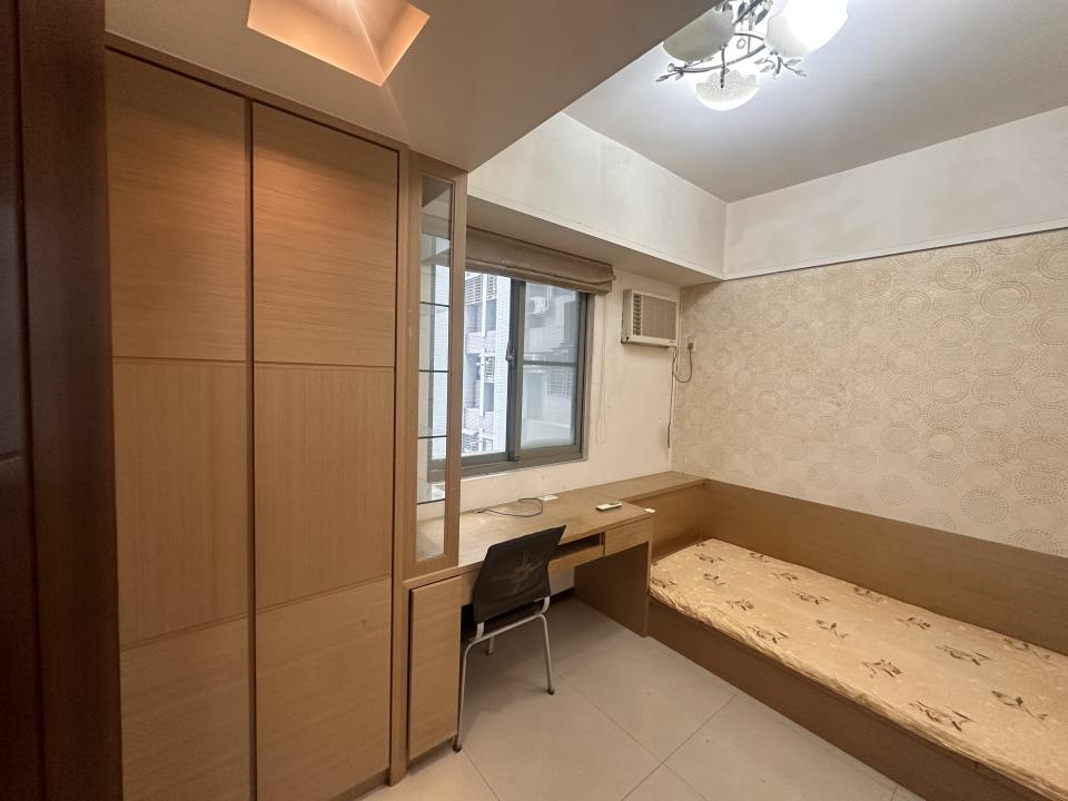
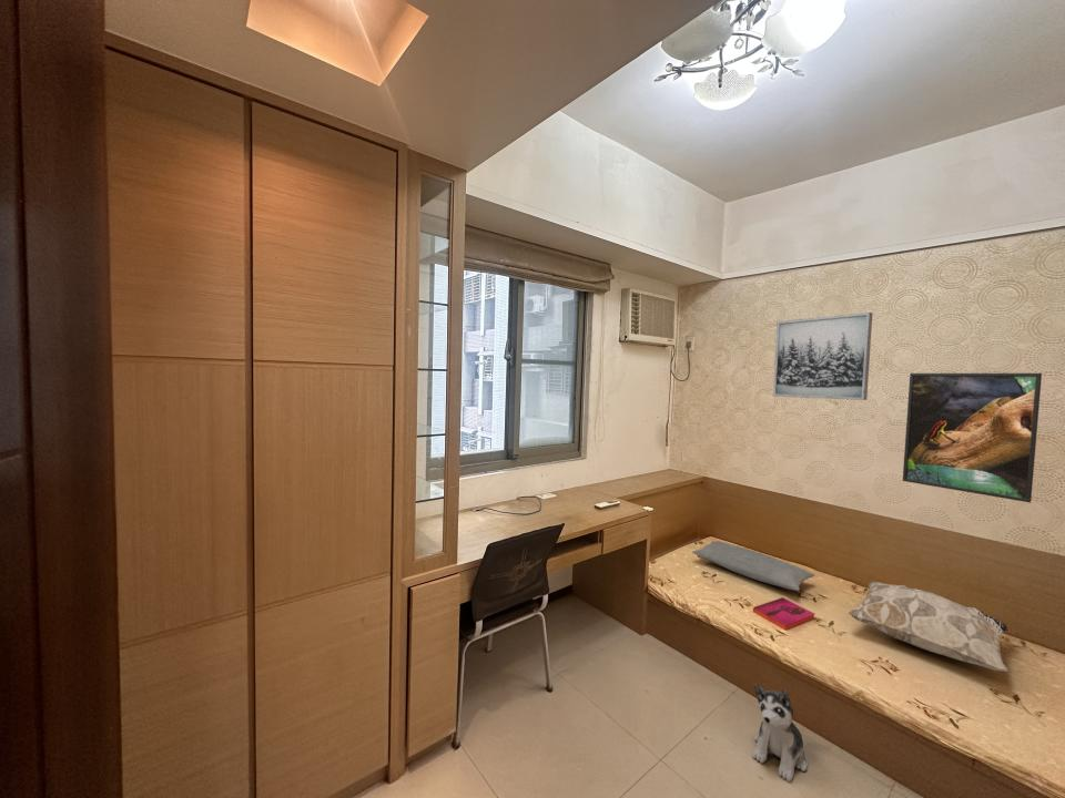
+ decorative pillow [848,581,1010,674]
+ wall art [772,311,873,401]
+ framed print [902,372,1043,503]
+ hardback book [752,596,815,632]
+ plush toy [751,683,808,782]
+ pillow [691,540,815,592]
